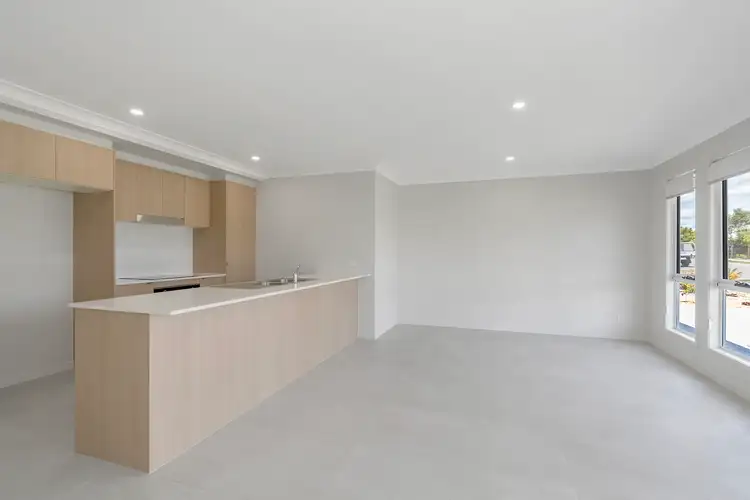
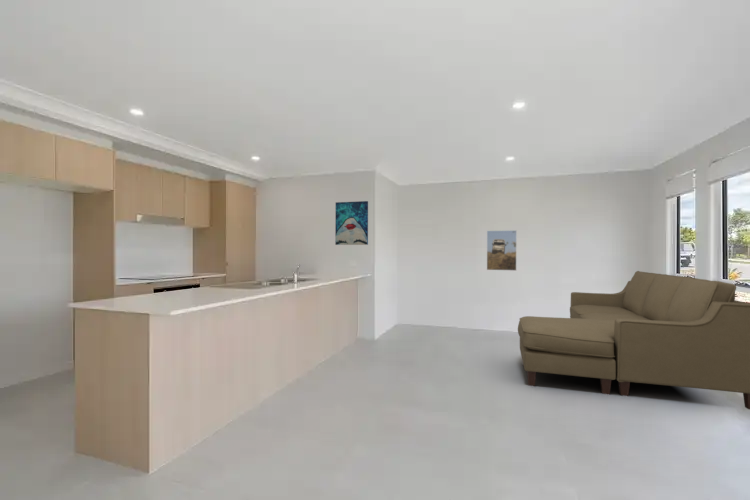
+ wall art [334,200,369,246]
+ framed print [486,229,518,272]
+ sofa [517,270,750,411]
